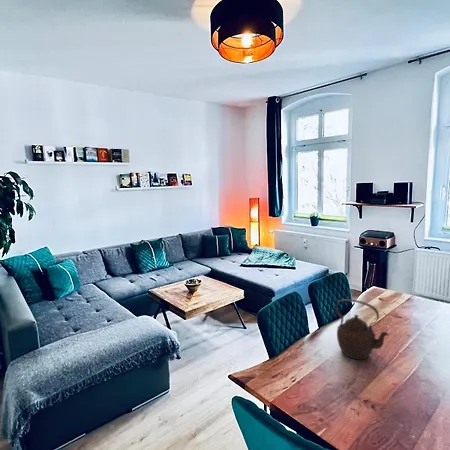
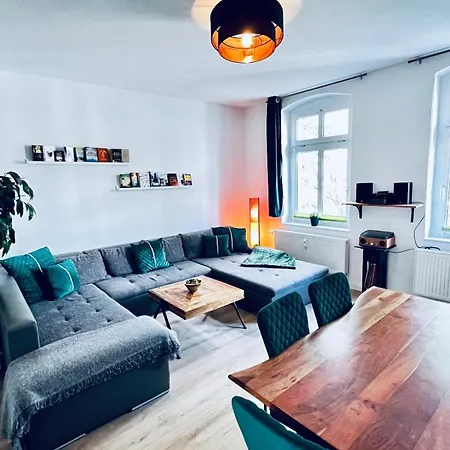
- teapot [334,298,390,360]
